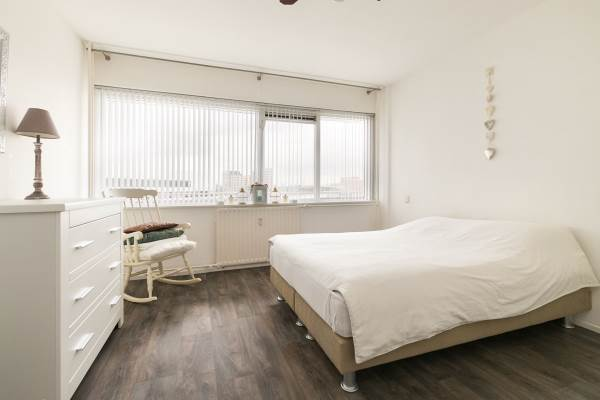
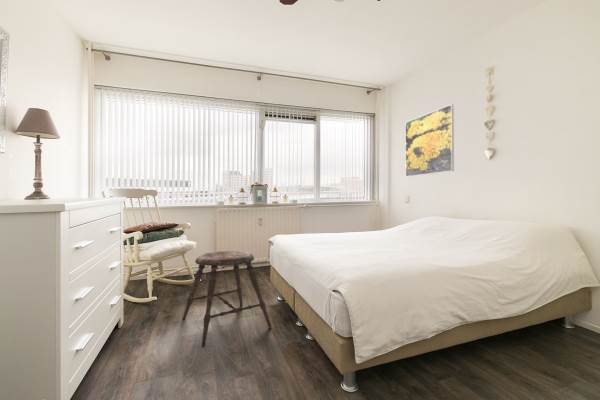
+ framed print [404,103,455,178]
+ stool [181,250,272,349]
